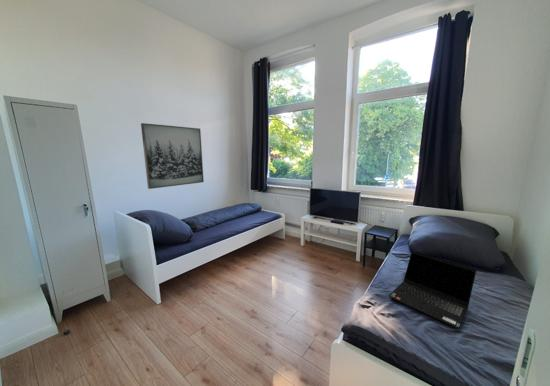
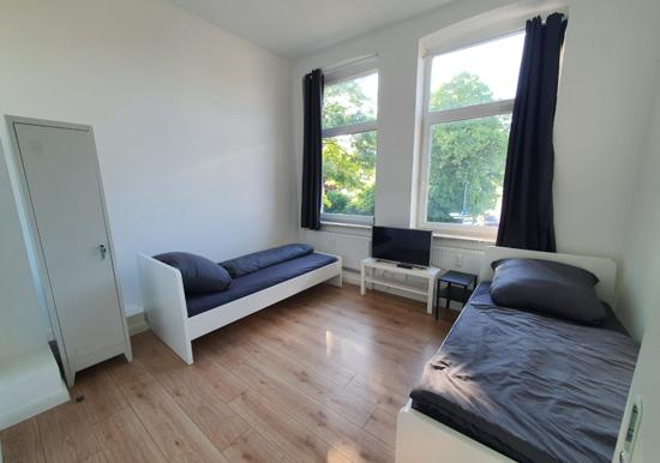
- wall art [140,122,205,190]
- laptop computer [388,250,477,329]
